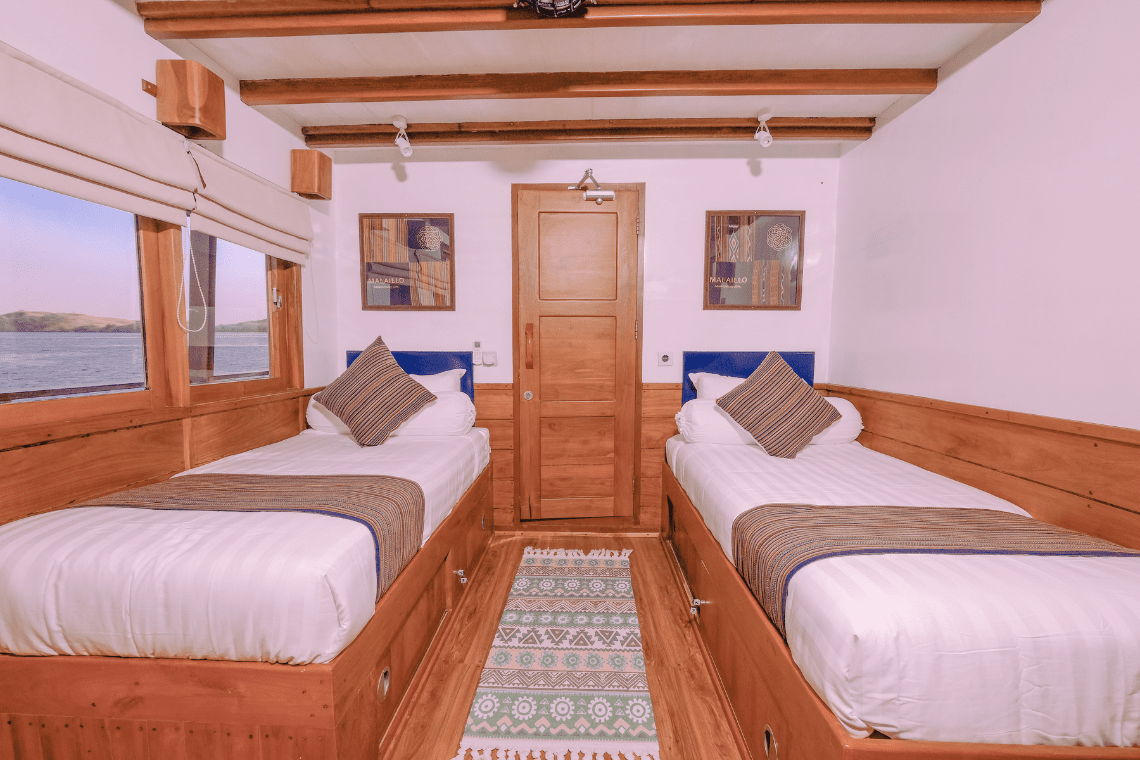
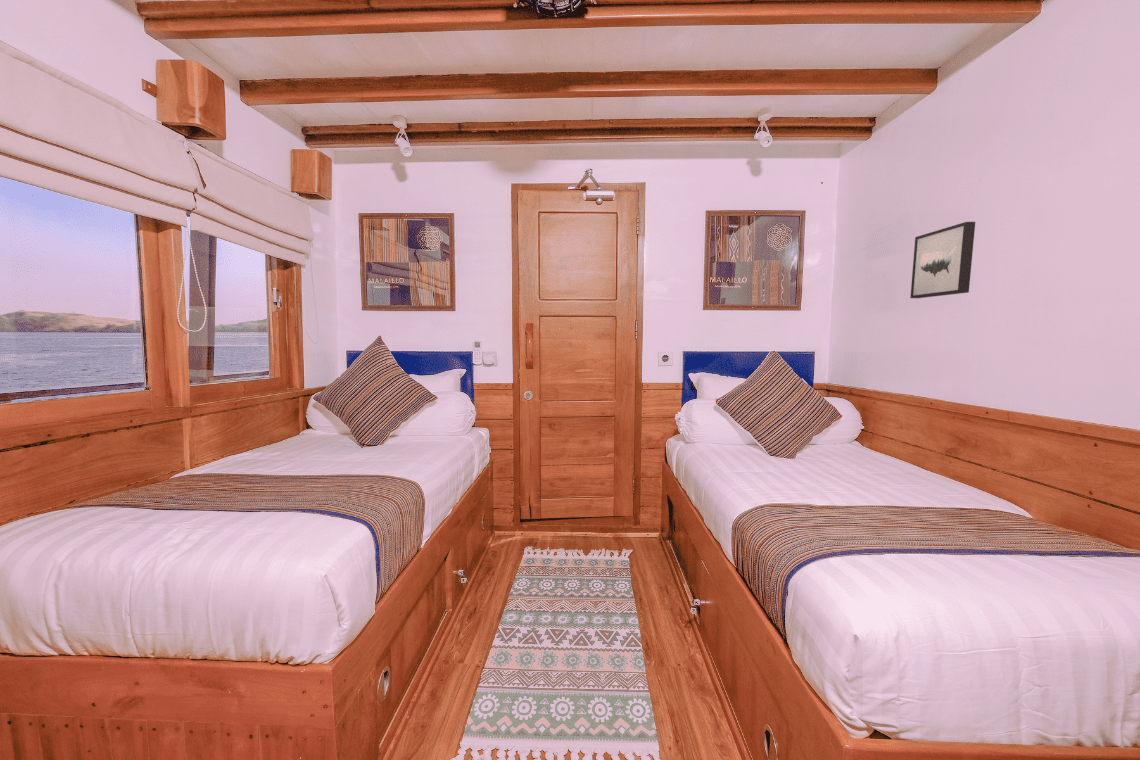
+ wall art [909,221,976,299]
